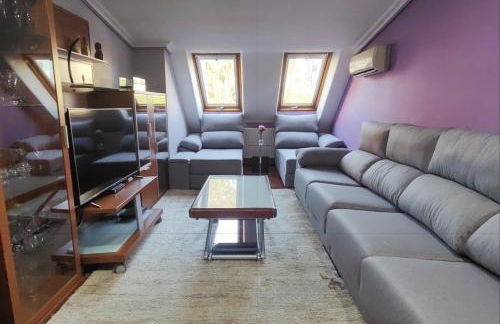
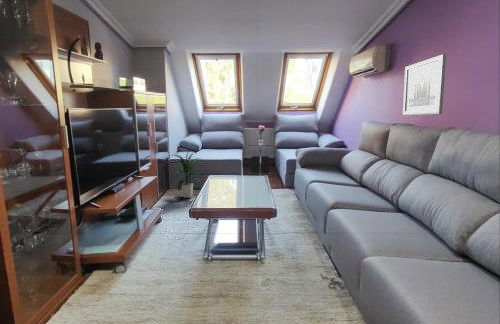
+ wall art [402,53,447,116]
+ indoor plant [169,150,204,199]
